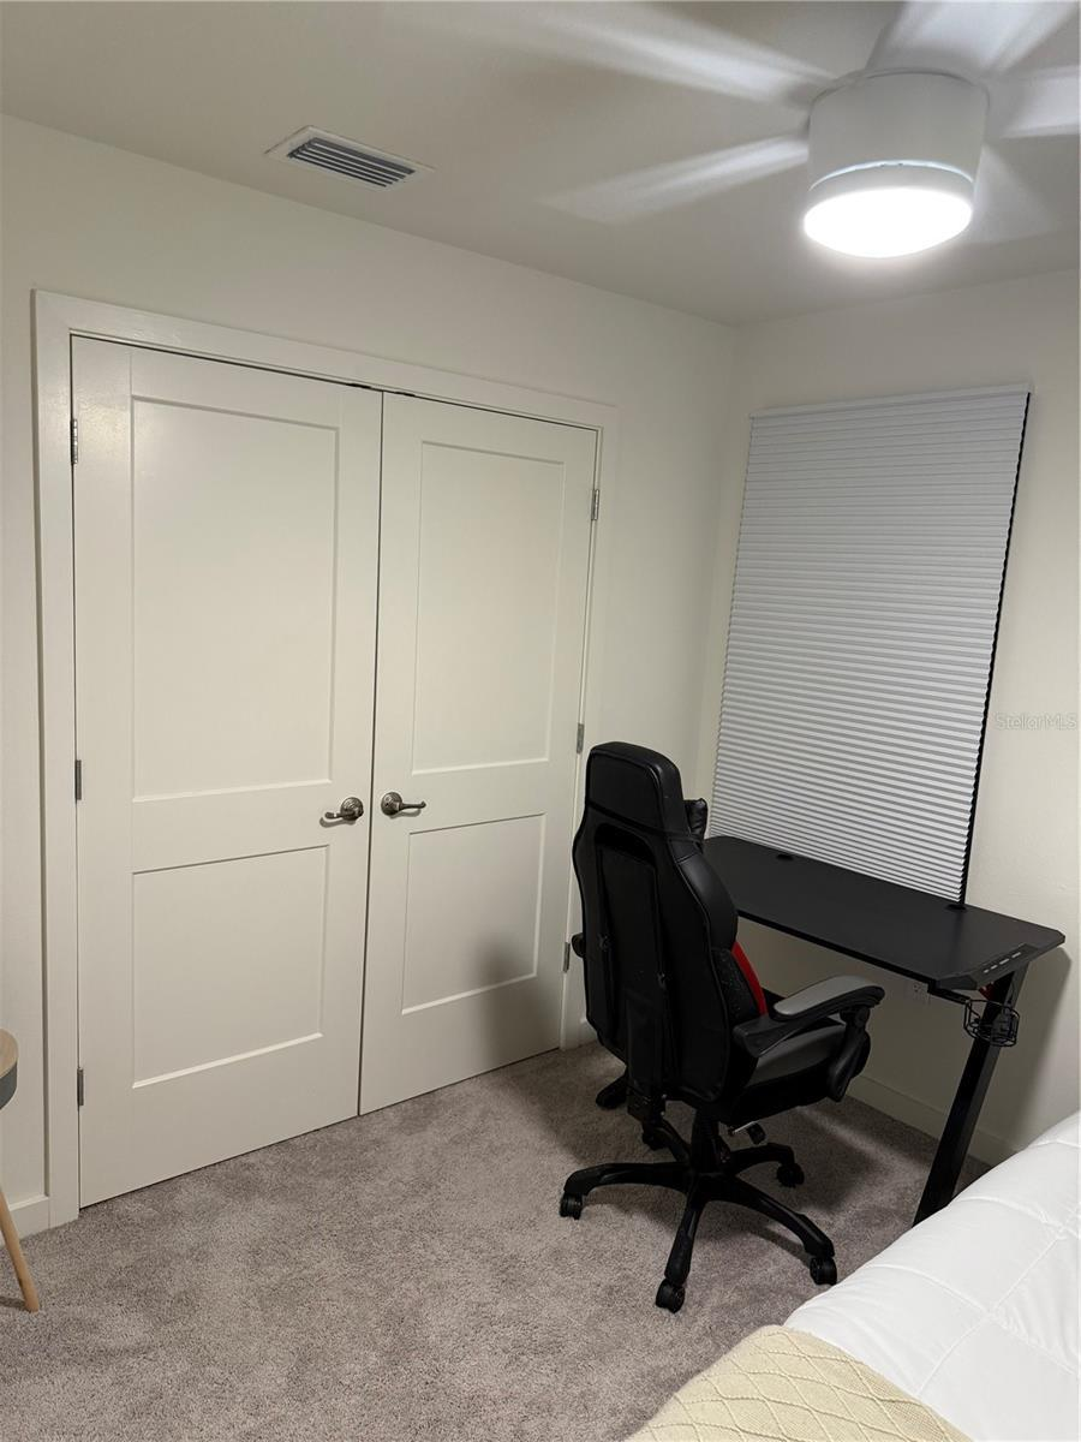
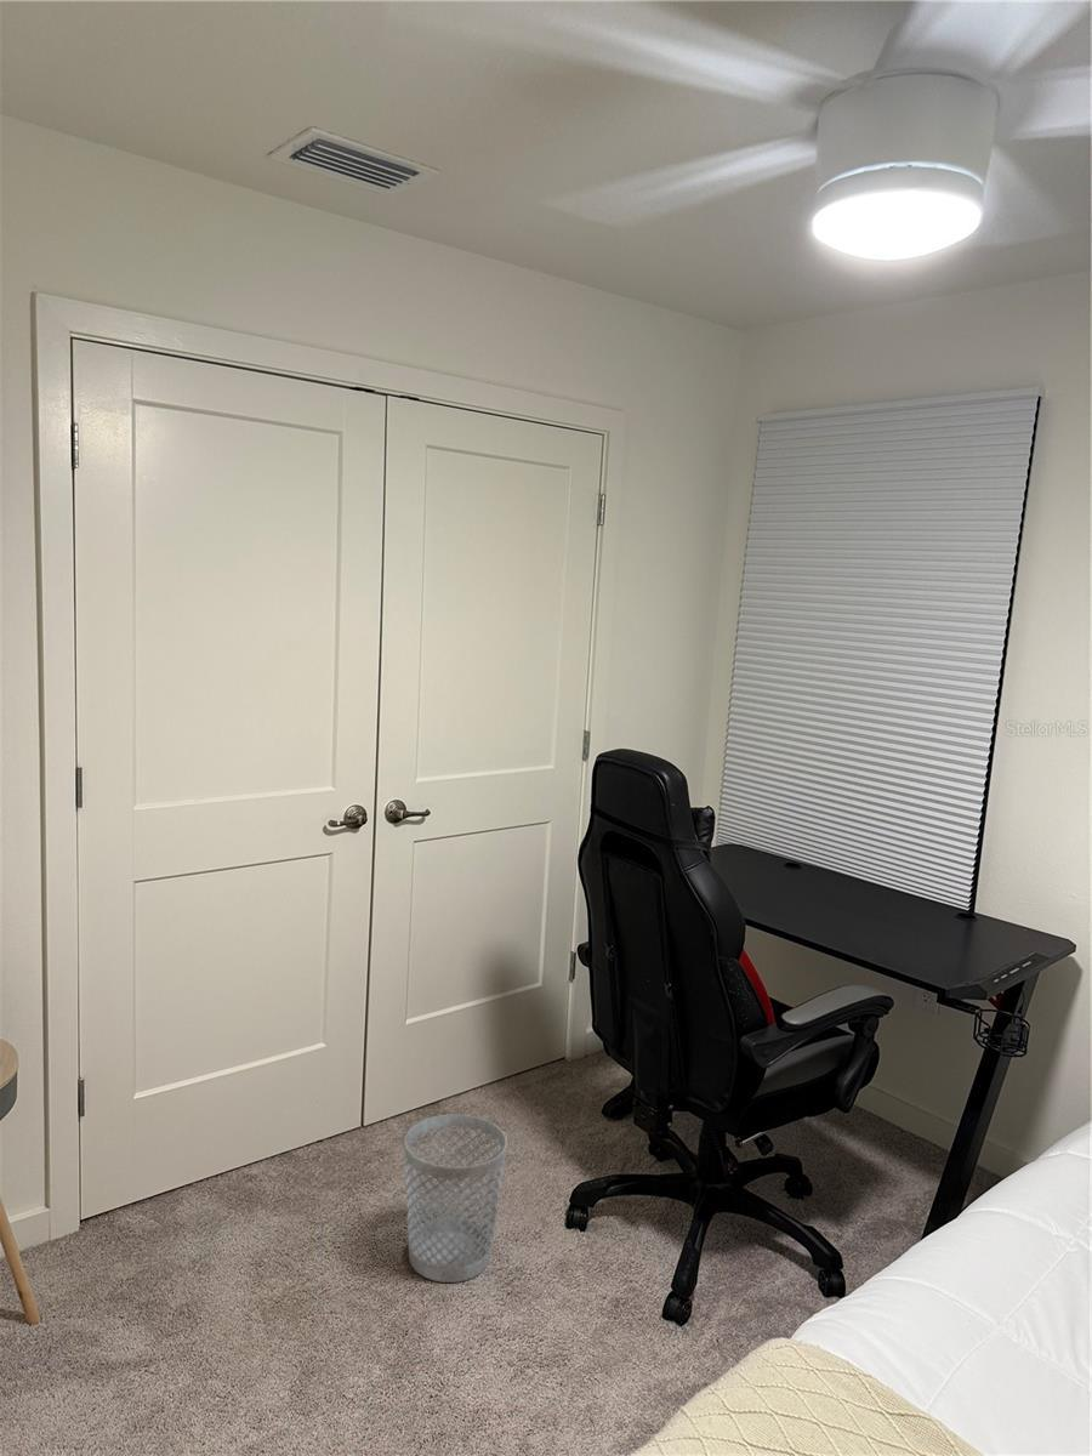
+ wastebasket [403,1114,508,1284]
